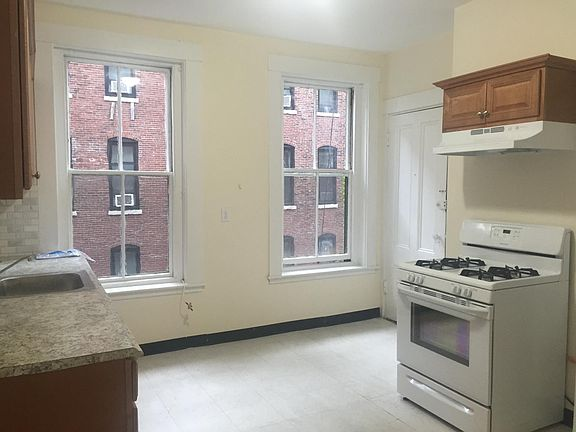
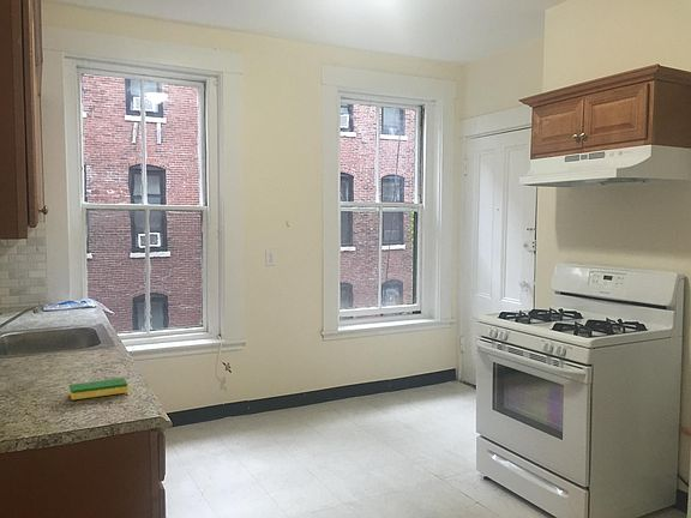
+ dish sponge [68,378,130,400]
